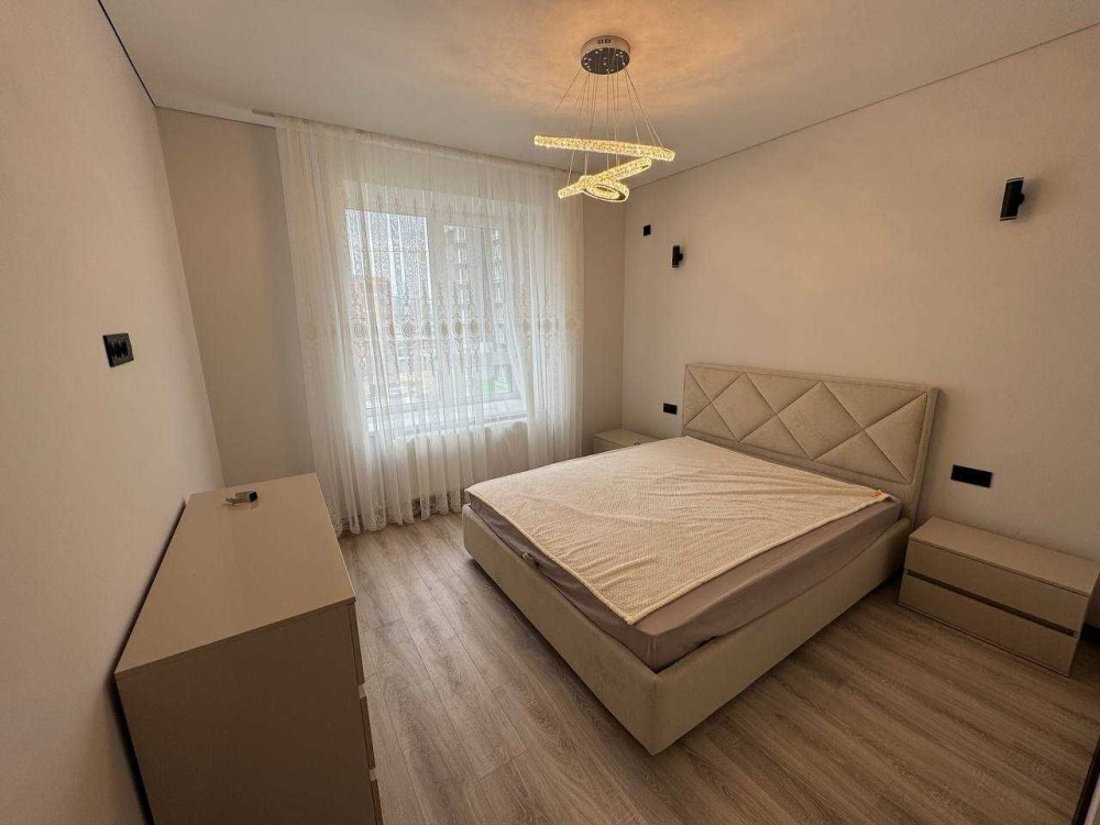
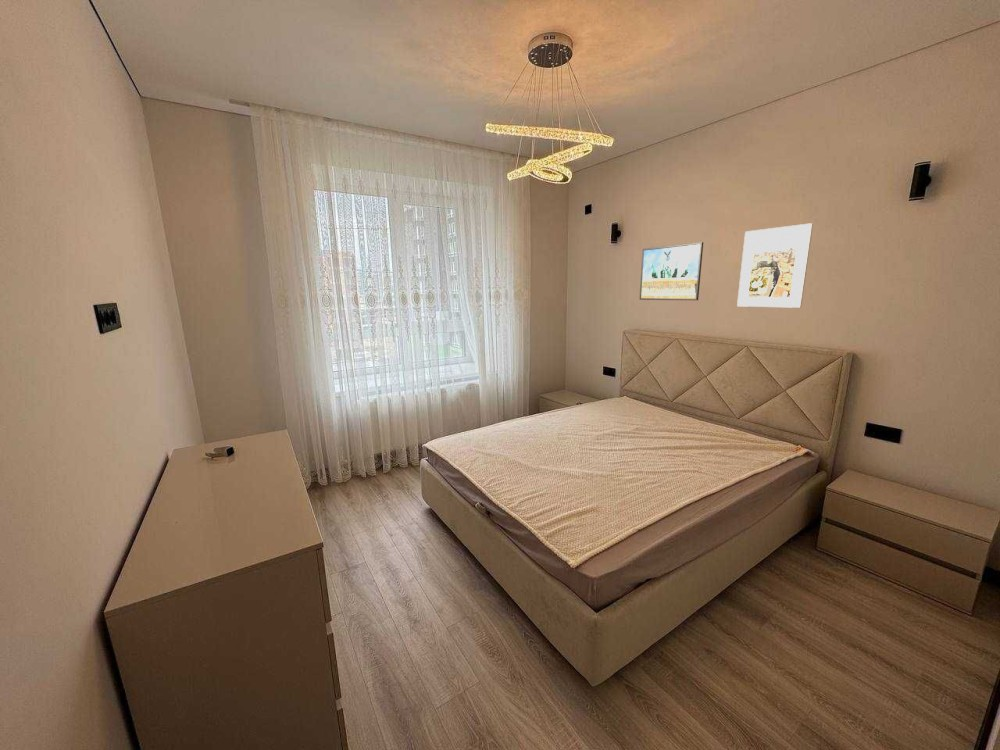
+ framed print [736,222,814,309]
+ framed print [638,241,704,301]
